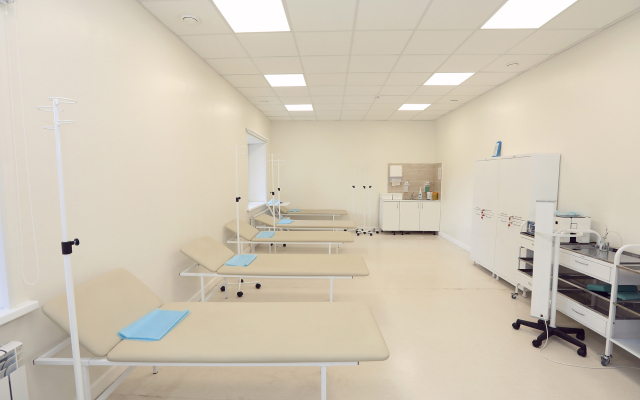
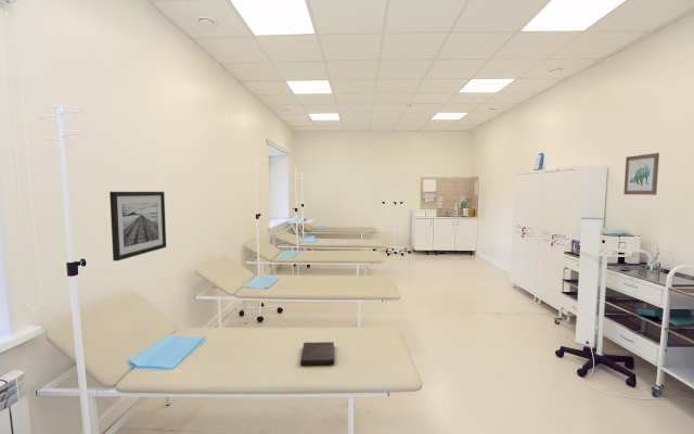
+ book [299,341,335,367]
+ wall art [108,191,167,261]
+ wall art [622,152,660,196]
